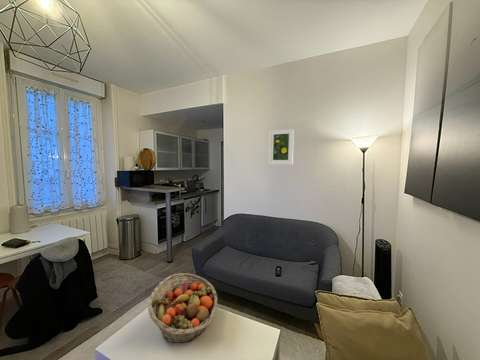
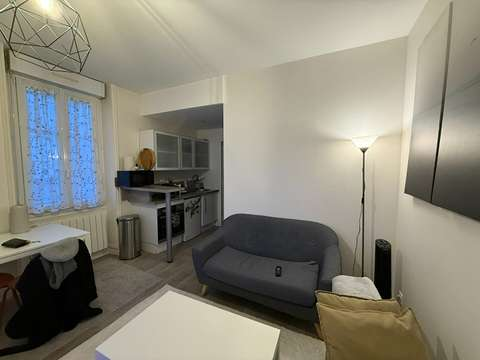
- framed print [268,128,295,166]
- fruit basket [147,272,219,344]
